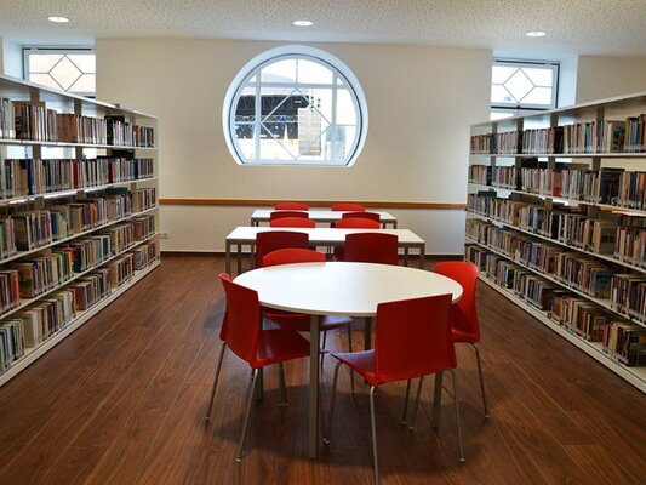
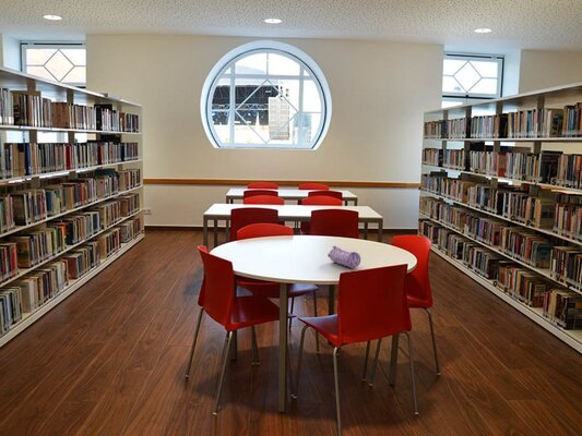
+ pencil case [326,245,361,269]
